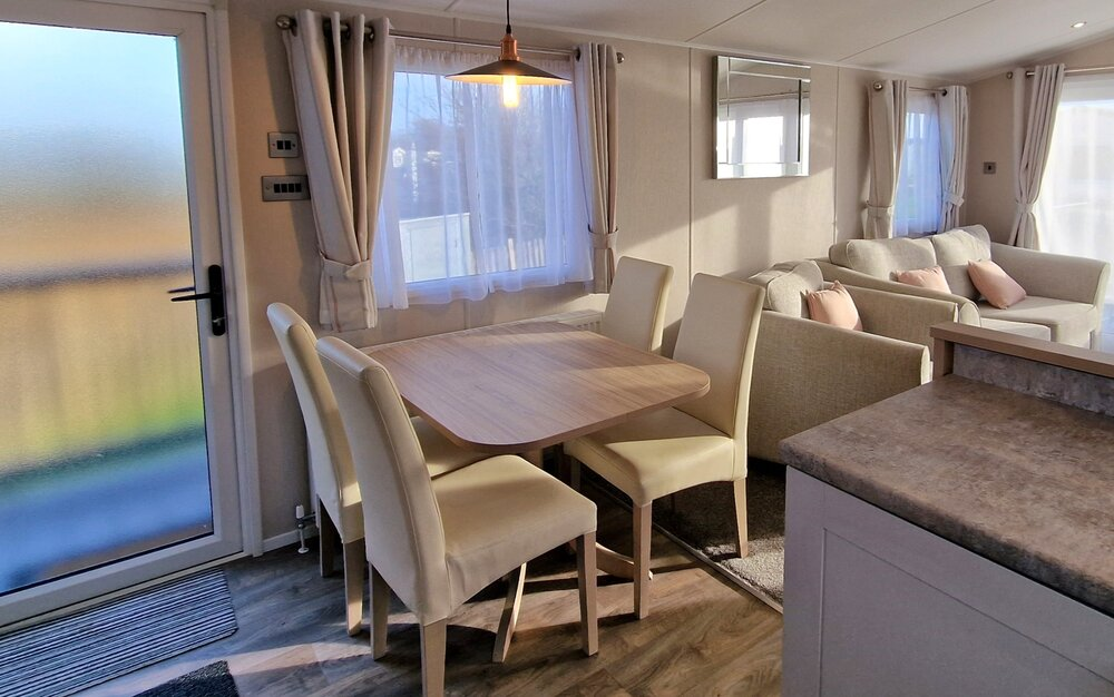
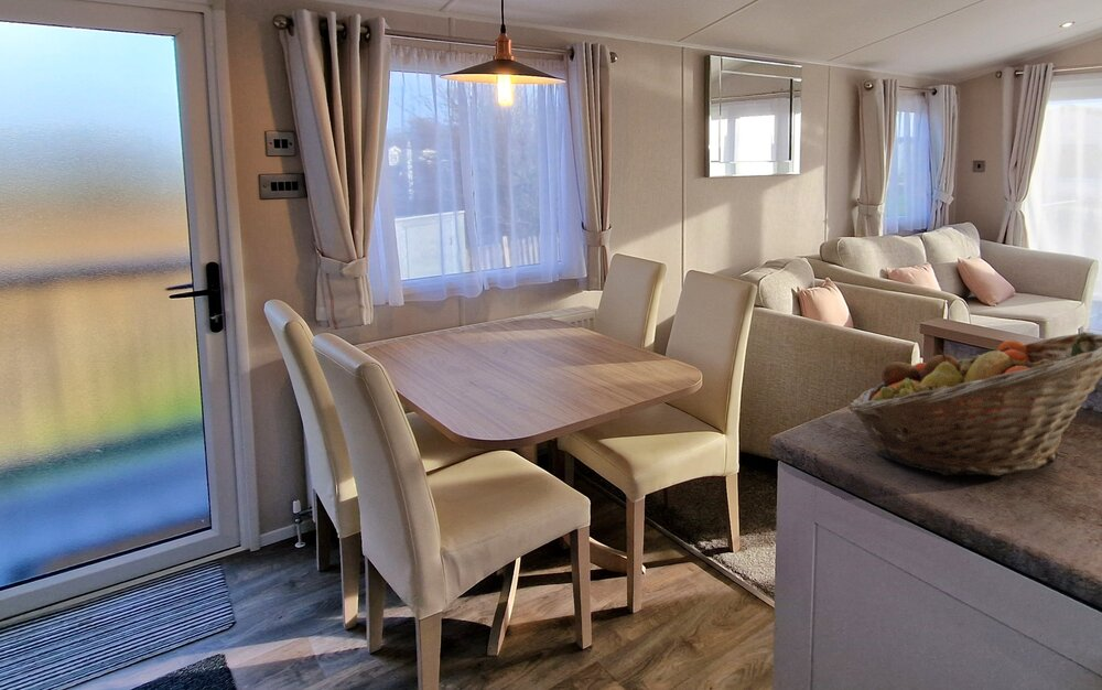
+ fruit basket [846,331,1102,477]
